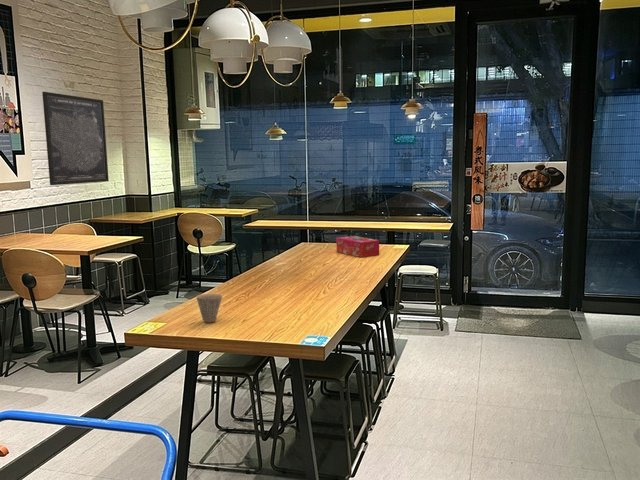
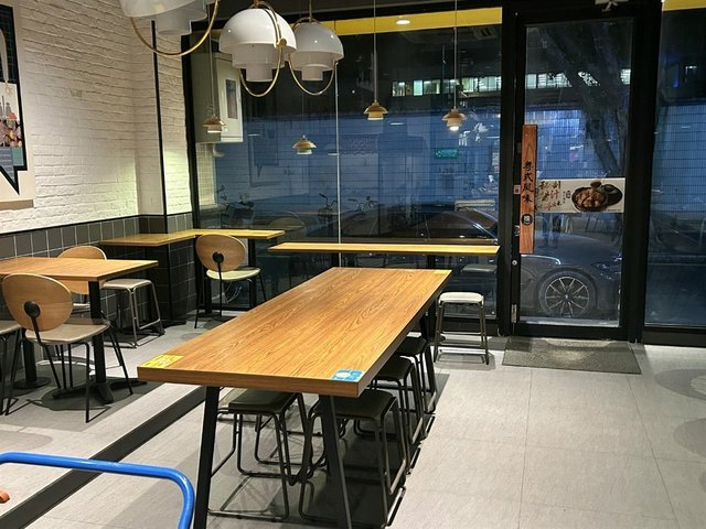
- tissue box [335,235,380,258]
- cup [195,293,223,324]
- wall art [41,91,110,186]
